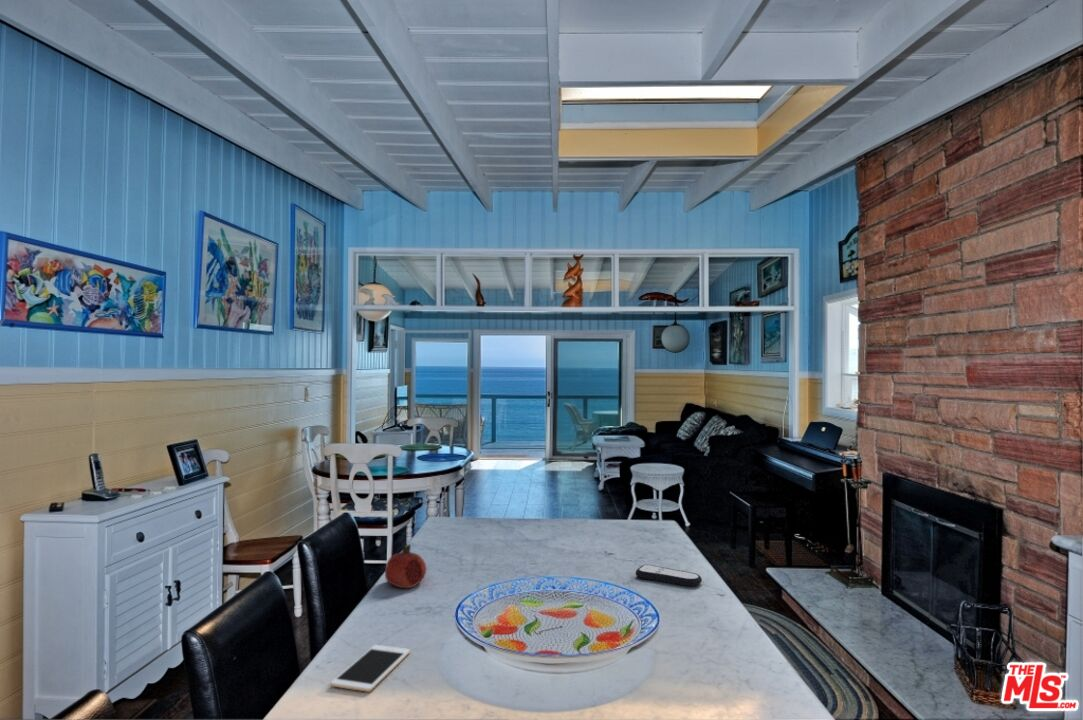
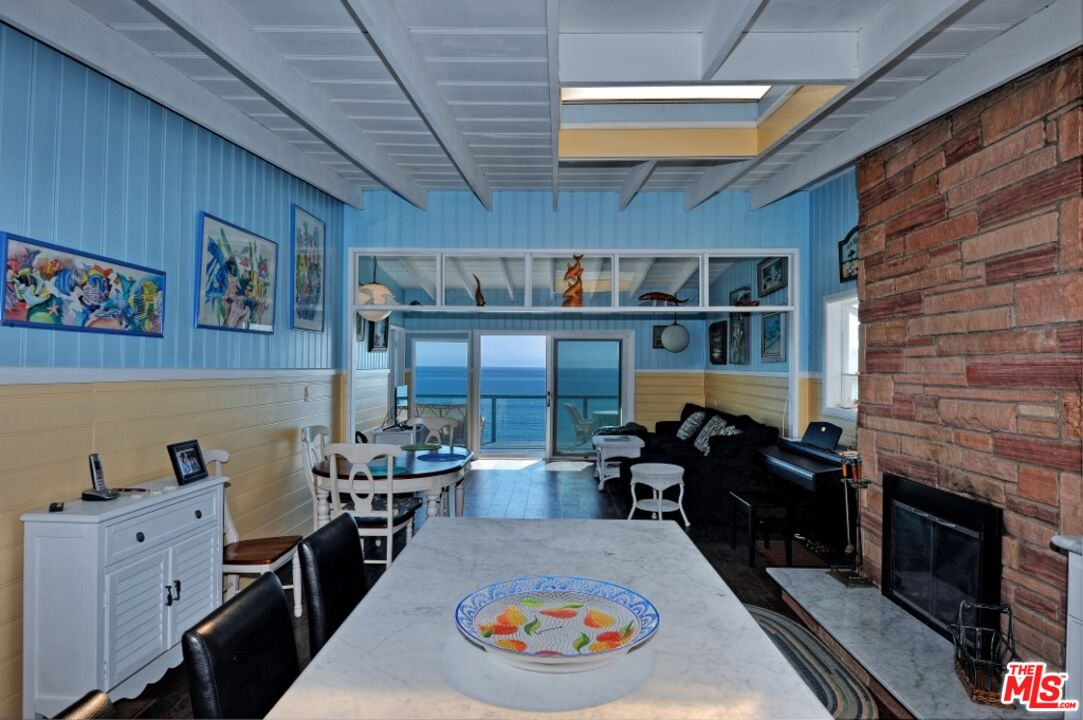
- fruit [384,543,428,589]
- remote control [635,564,703,588]
- cell phone [330,644,411,693]
